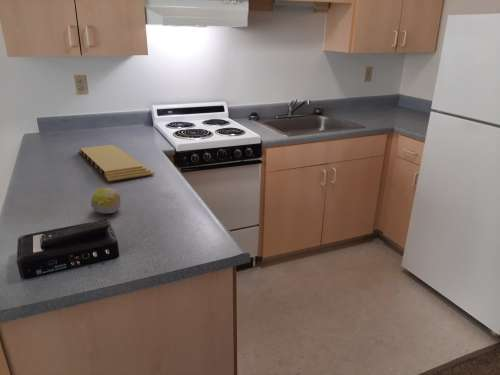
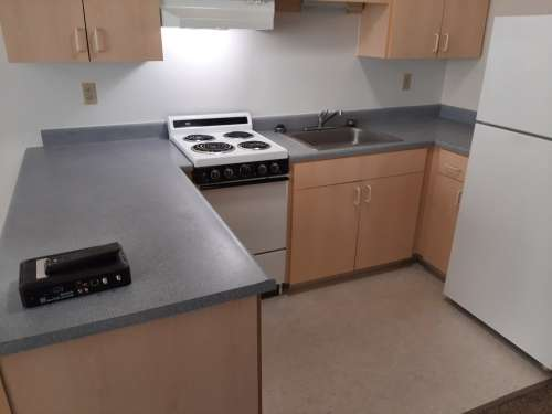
- fruit [90,187,122,215]
- cutting board [78,144,155,182]
